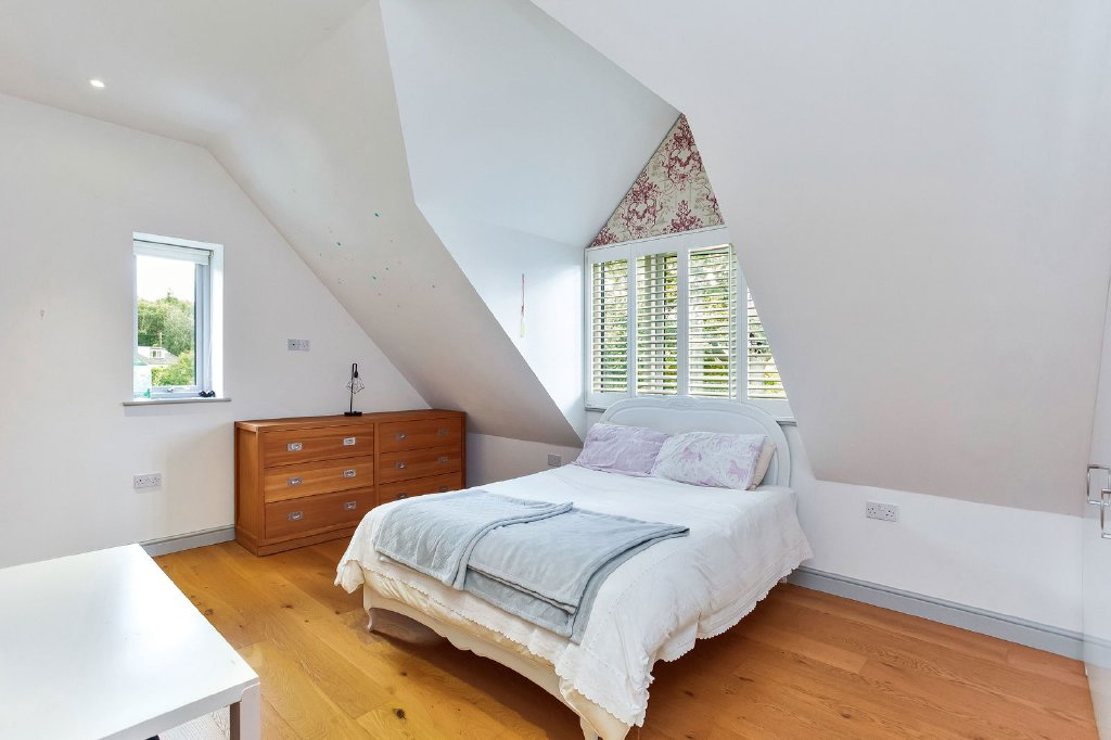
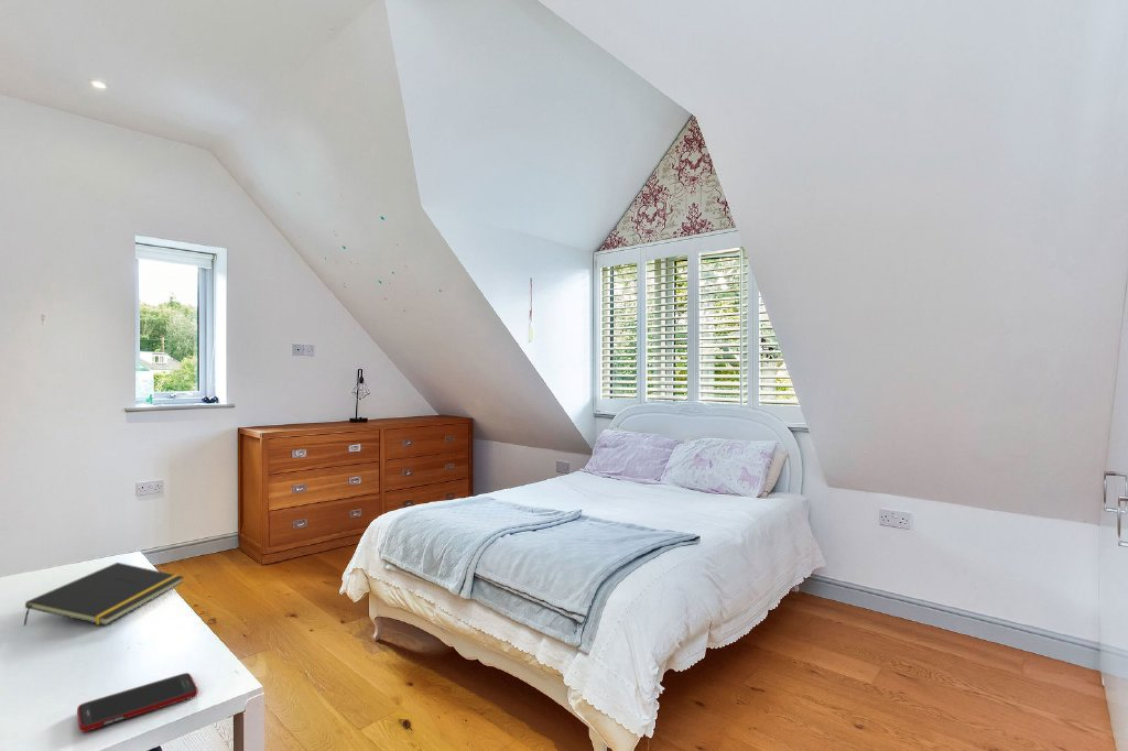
+ cell phone [76,672,199,733]
+ notepad [22,562,185,627]
